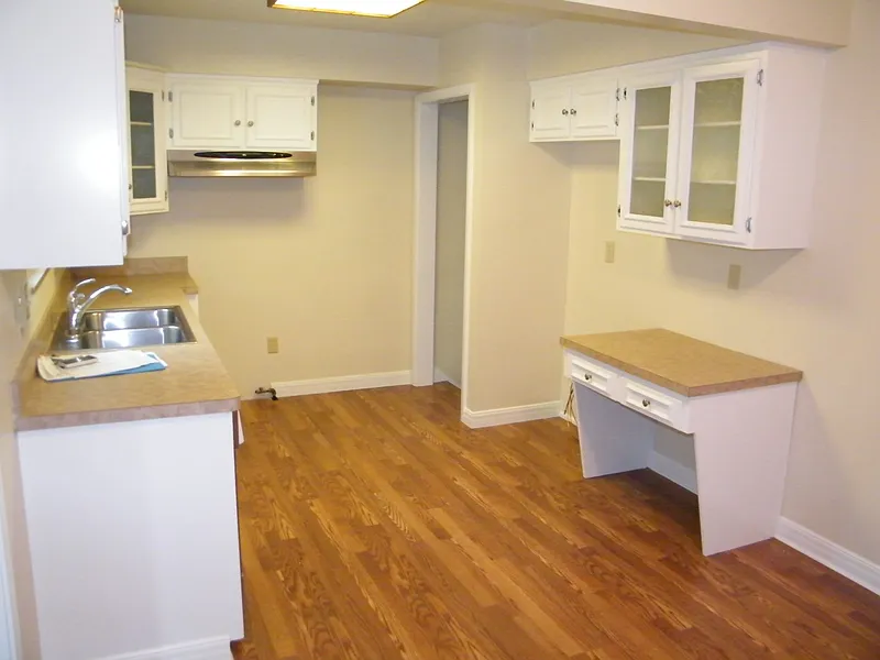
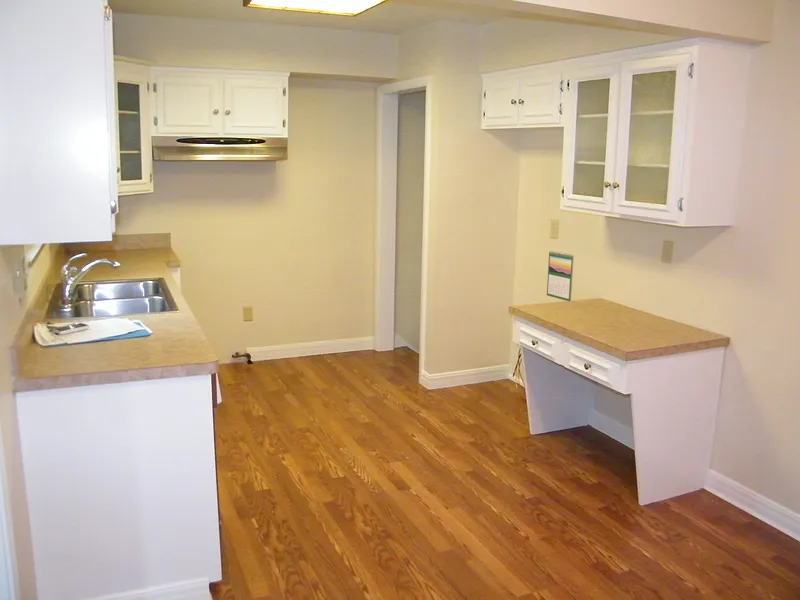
+ calendar [546,250,575,302]
